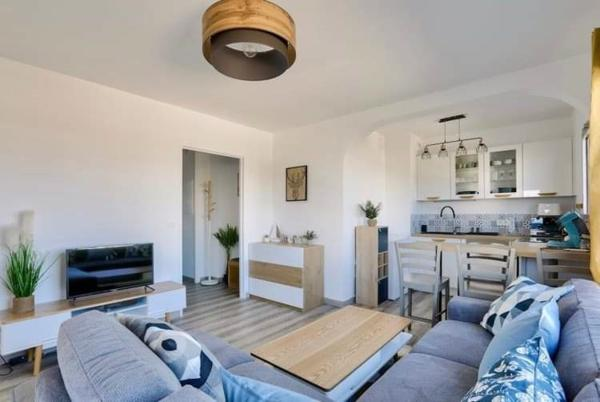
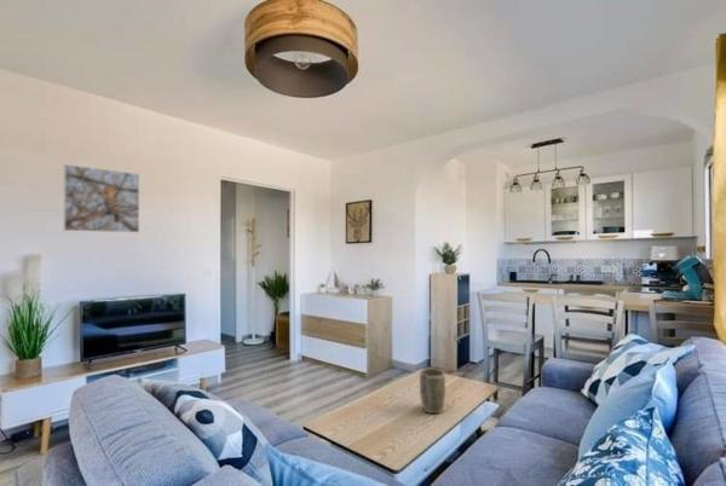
+ plant pot [419,368,446,415]
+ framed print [63,163,140,233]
